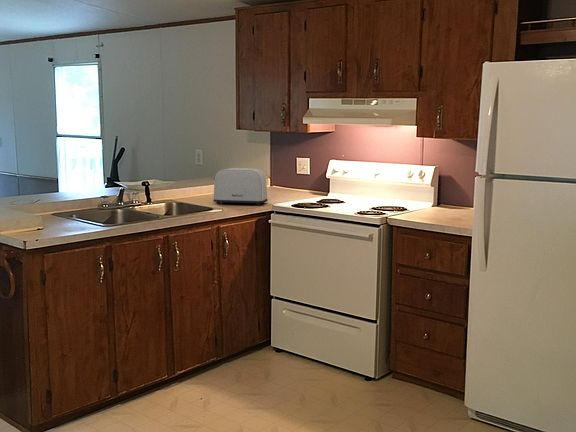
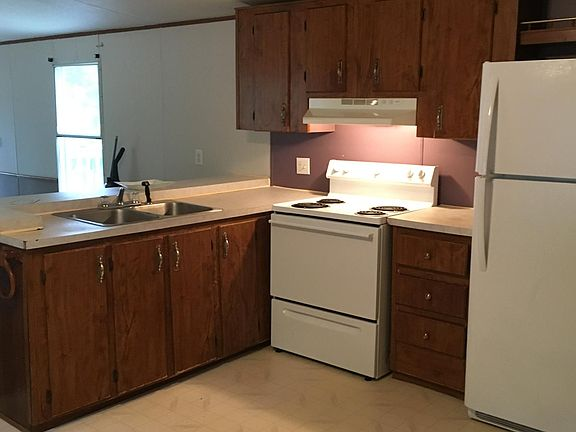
- toaster [212,167,269,206]
